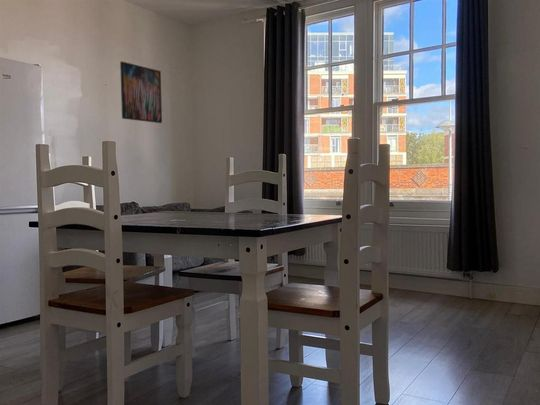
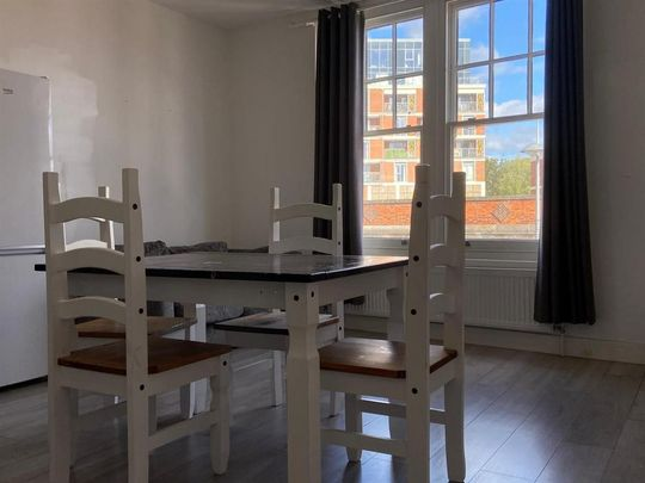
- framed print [119,60,163,124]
